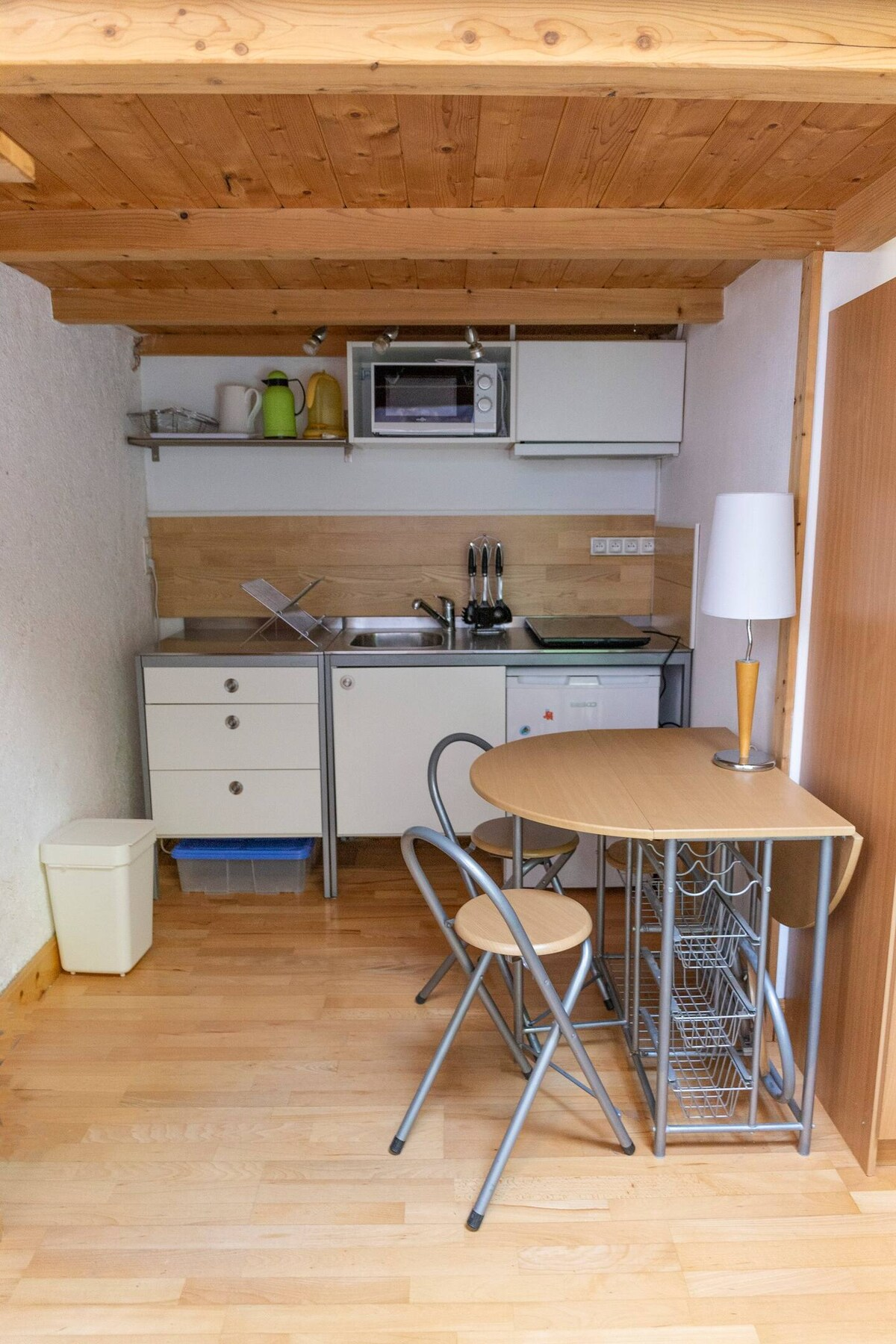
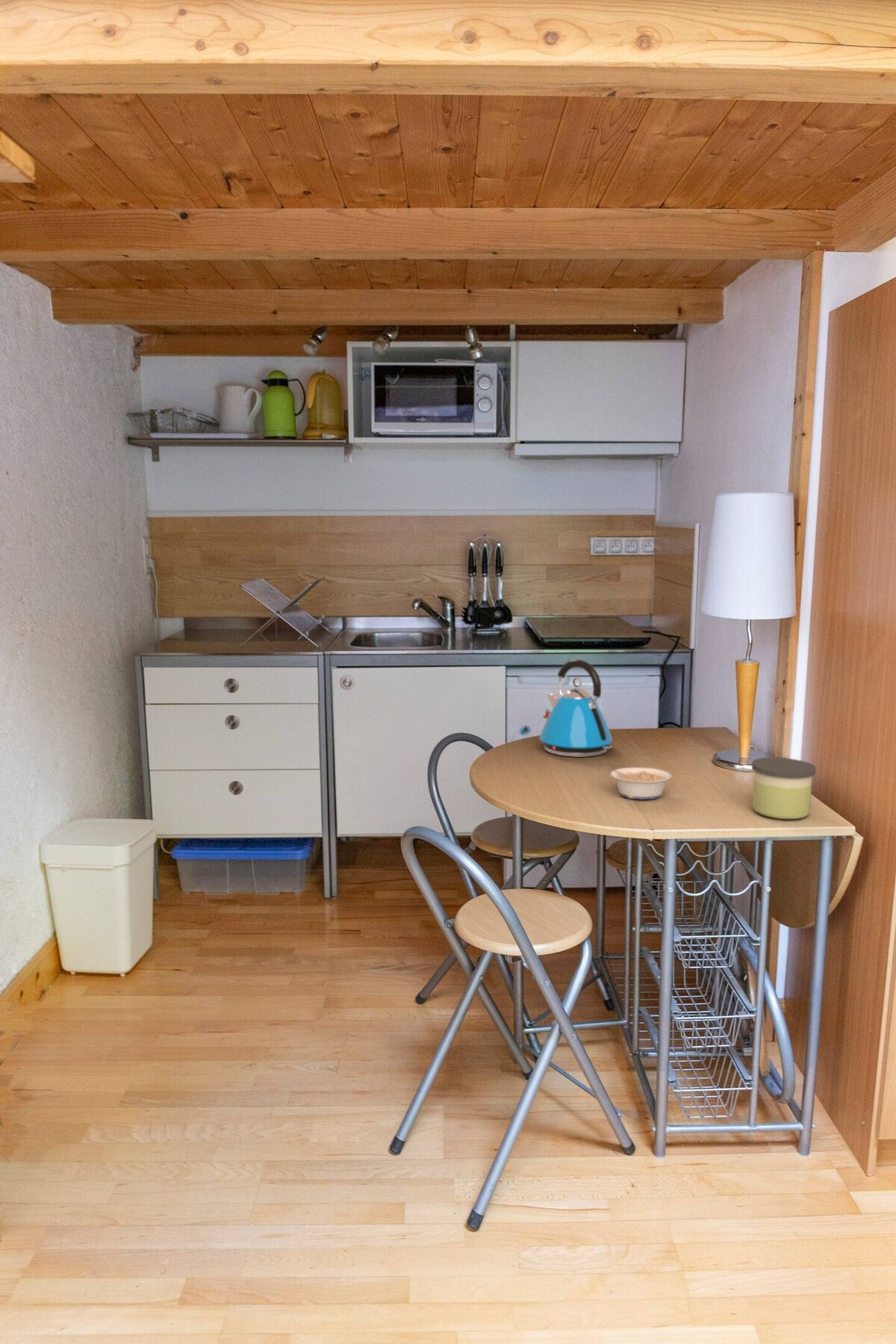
+ candle [751,756,817,820]
+ legume [601,764,673,800]
+ kettle [539,659,613,758]
